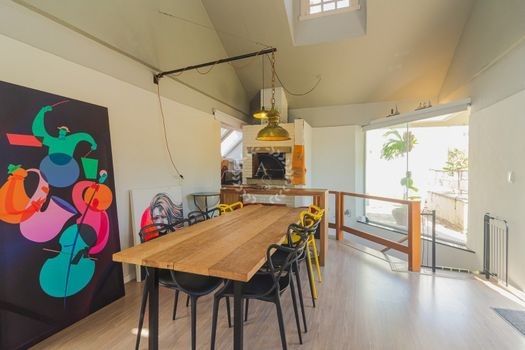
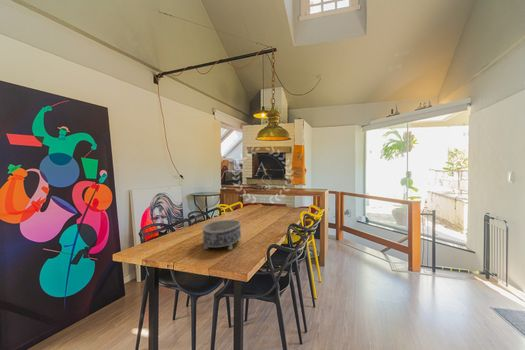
+ decorative bowl [201,219,242,251]
